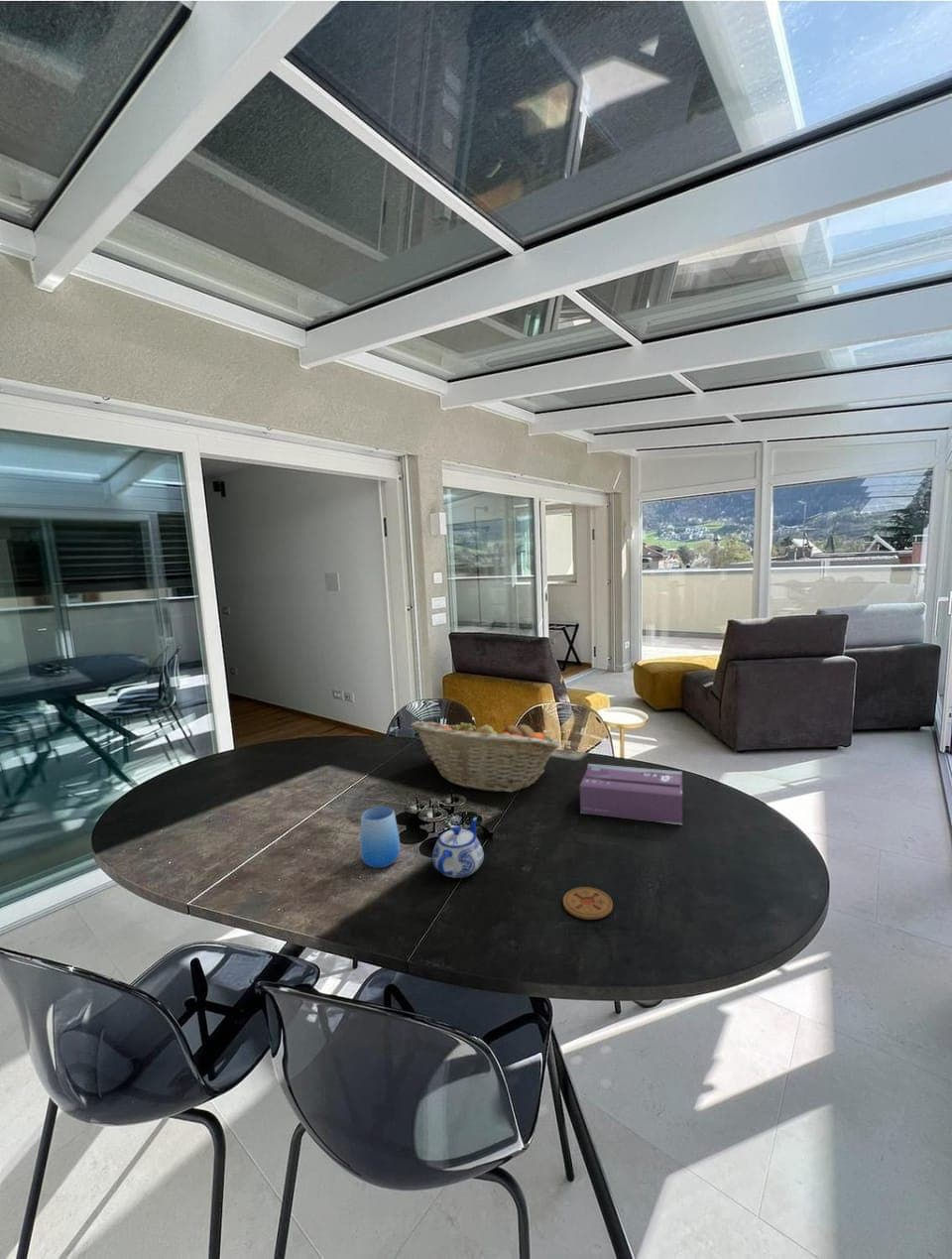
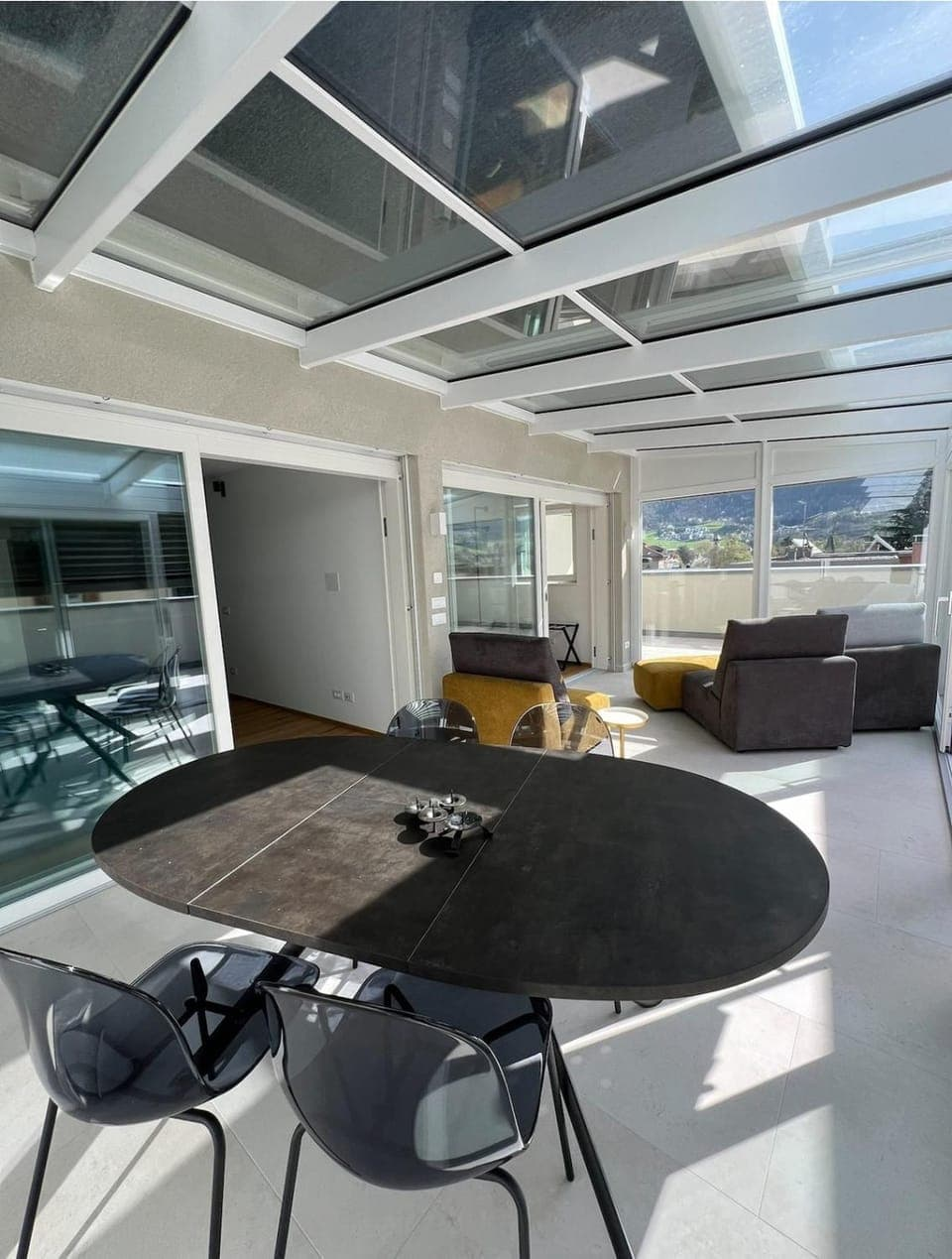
- coaster [562,886,614,921]
- fruit basket [410,715,561,793]
- tissue box [579,763,683,825]
- teapot [431,816,485,879]
- cup [359,806,402,869]
